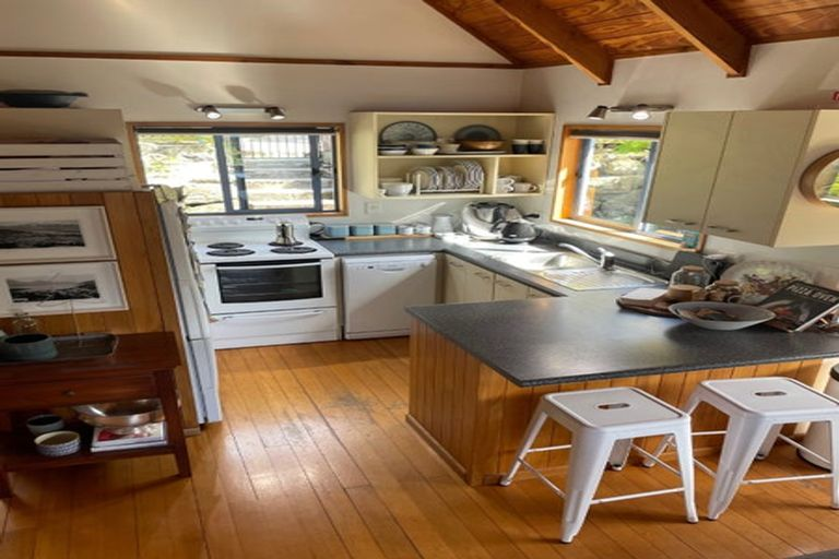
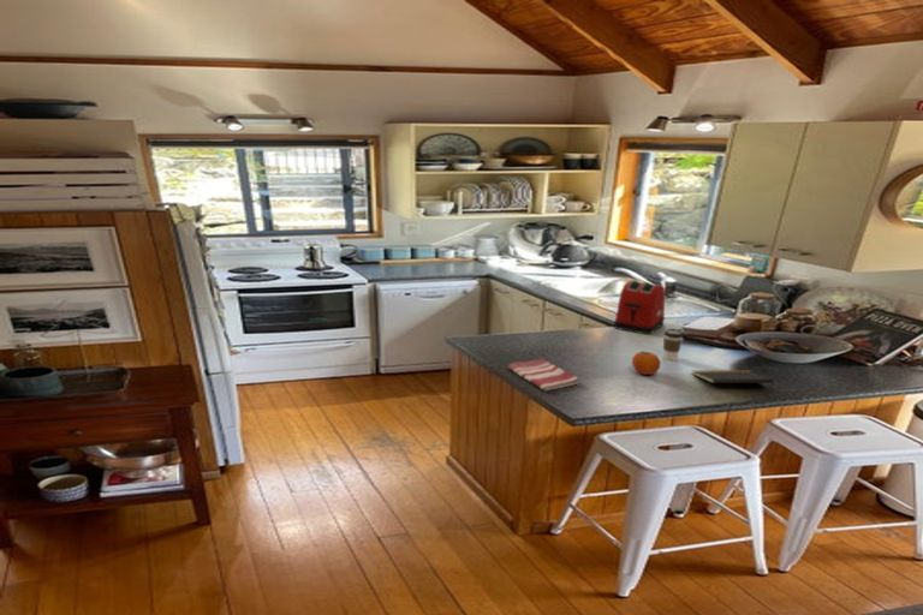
+ notepad [691,369,774,392]
+ toaster [613,279,666,335]
+ dish towel [506,357,579,392]
+ fruit [631,351,662,376]
+ coffee cup [662,328,684,362]
